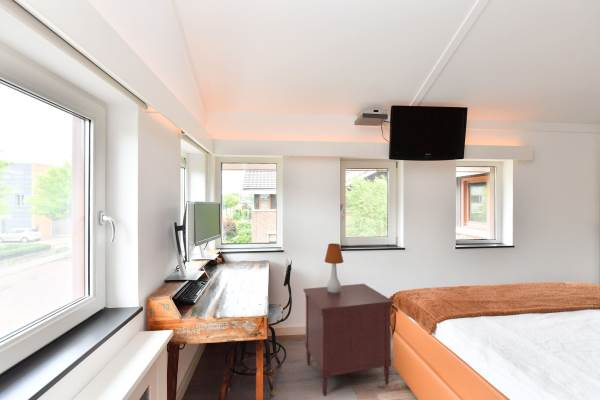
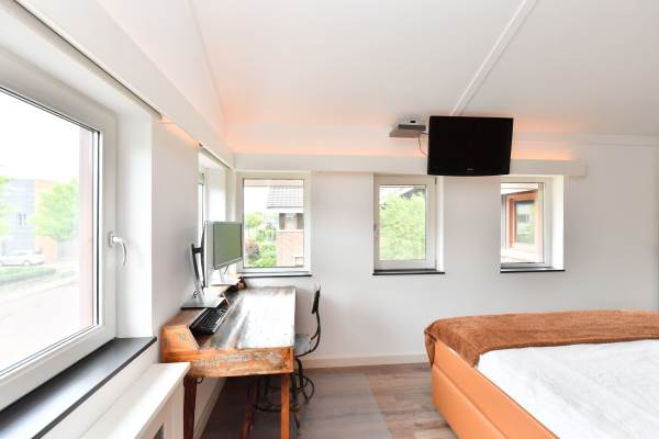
- dresser [303,283,394,397]
- table lamp [324,242,344,293]
